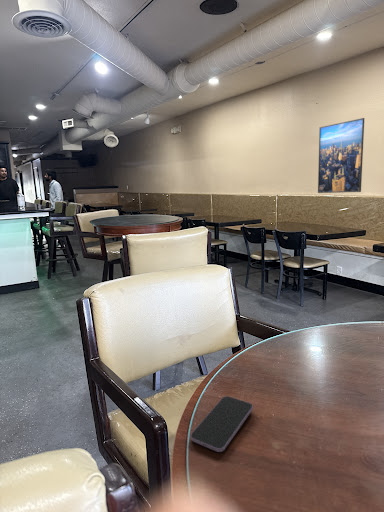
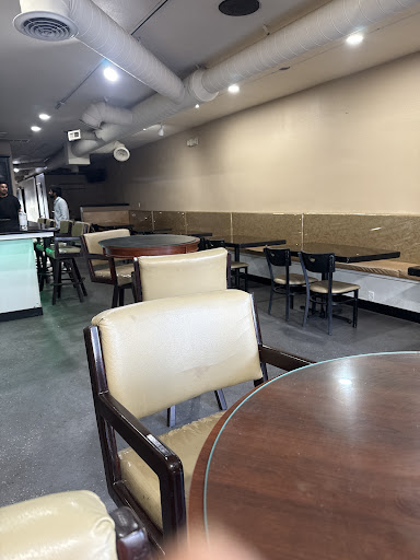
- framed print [317,117,365,194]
- smartphone [190,395,254,453]
